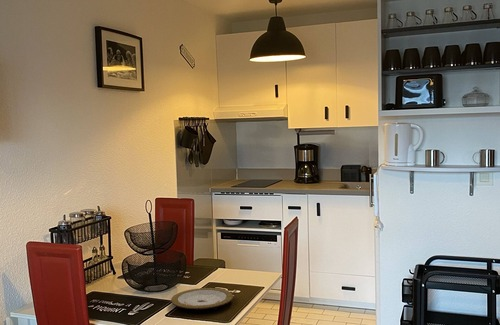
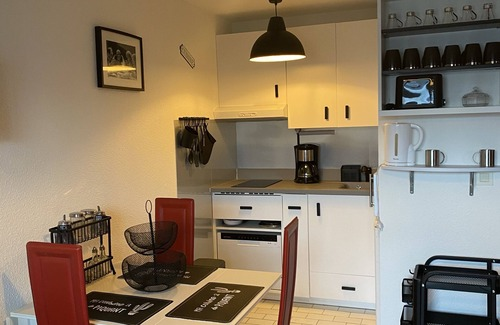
- plate [170,287,234,310]
